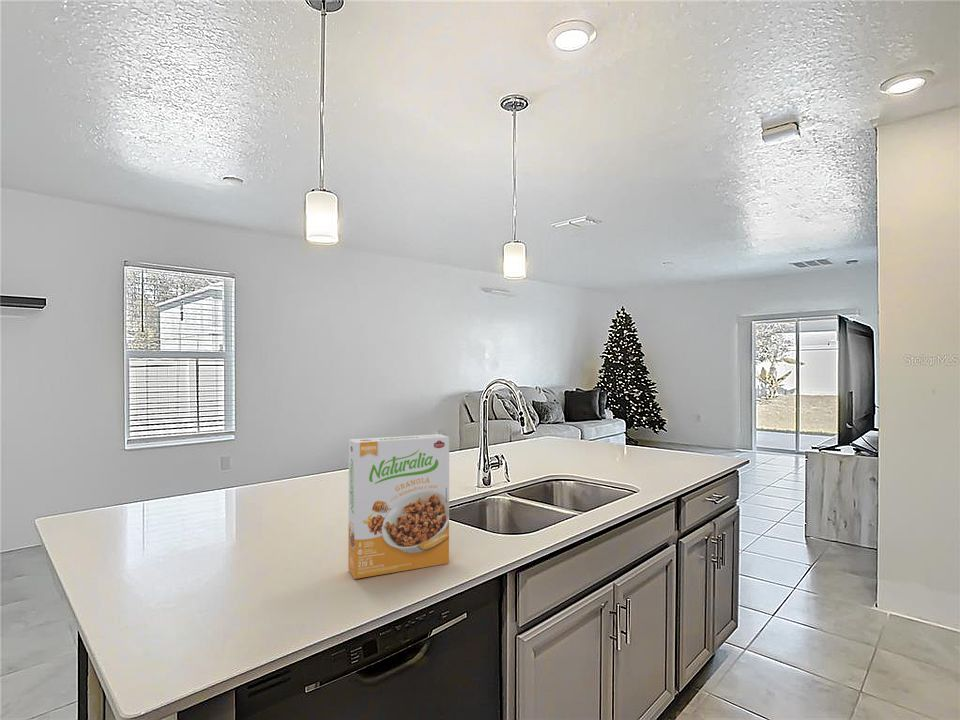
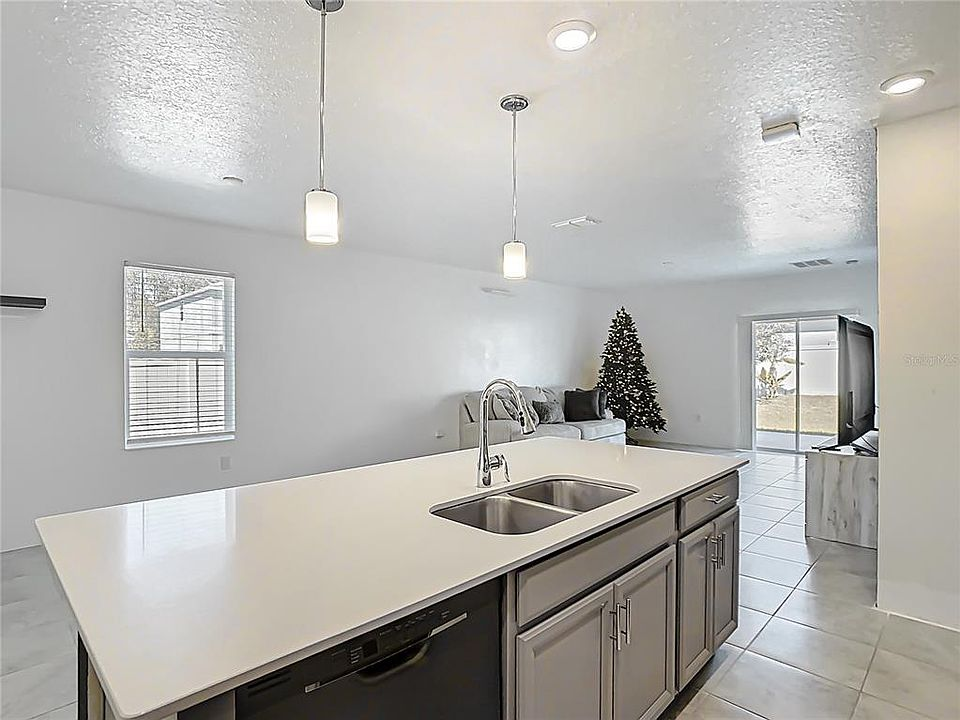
- cereal box [347,433,450,580]
